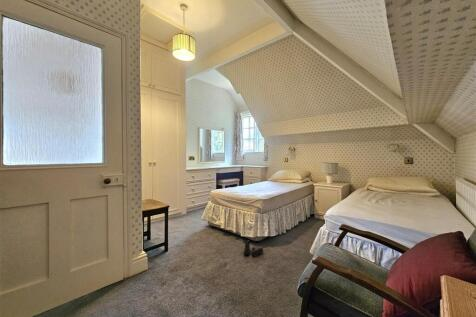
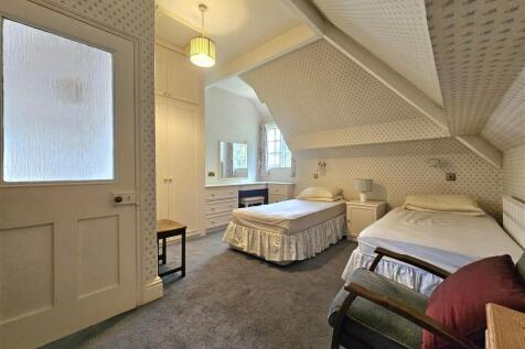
- boots [243,239,264,258]
